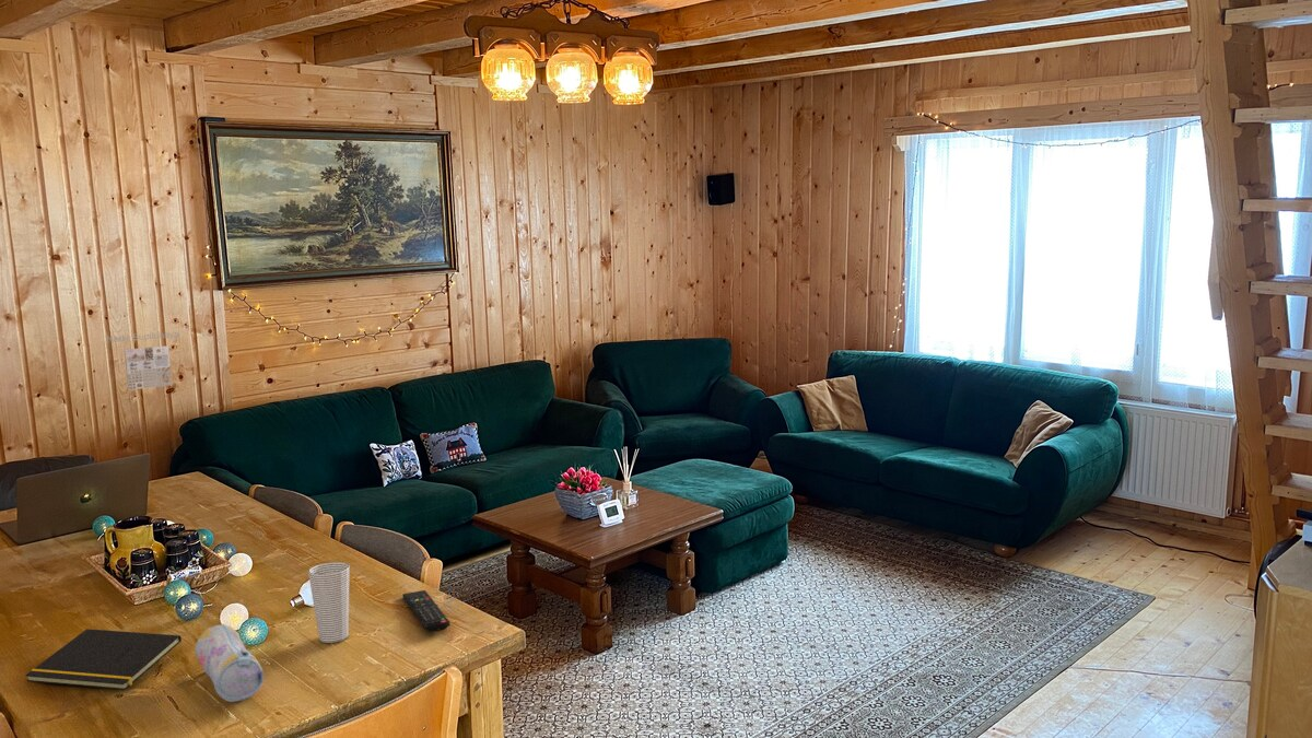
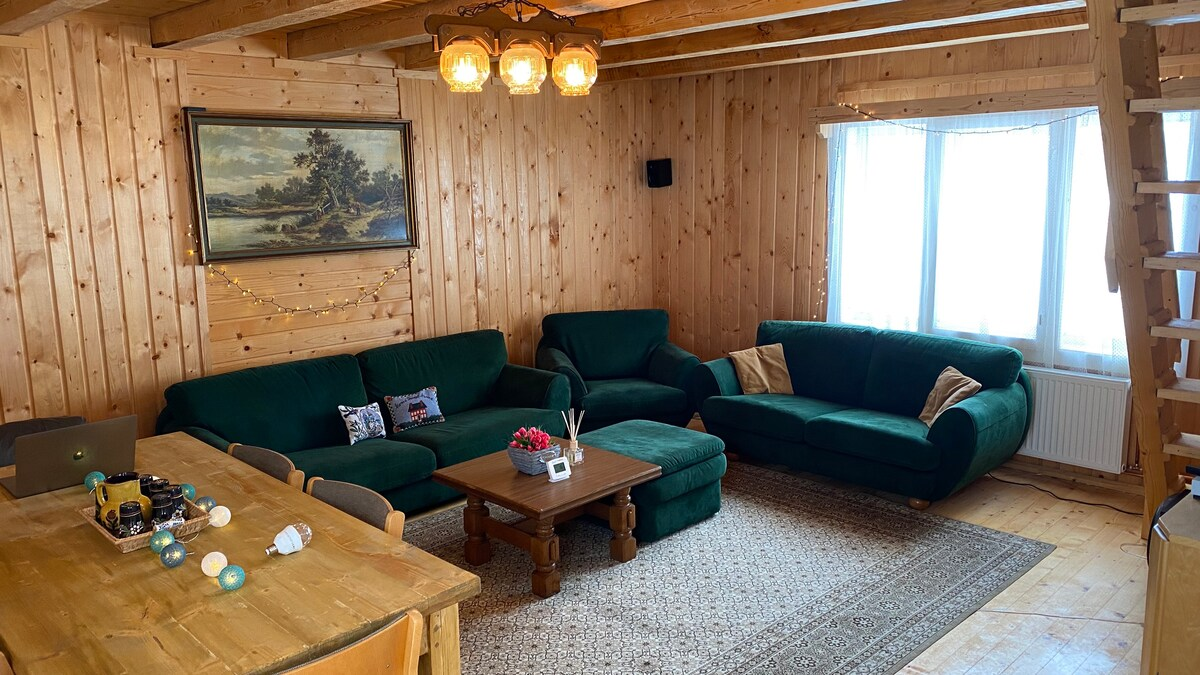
- remote control [401,589,450,633]
- notepad [24,628,183,691]
- pencil case [195,623,265,703]
- cup [307,561,351,644]
- calendar [106,331,179,391]
